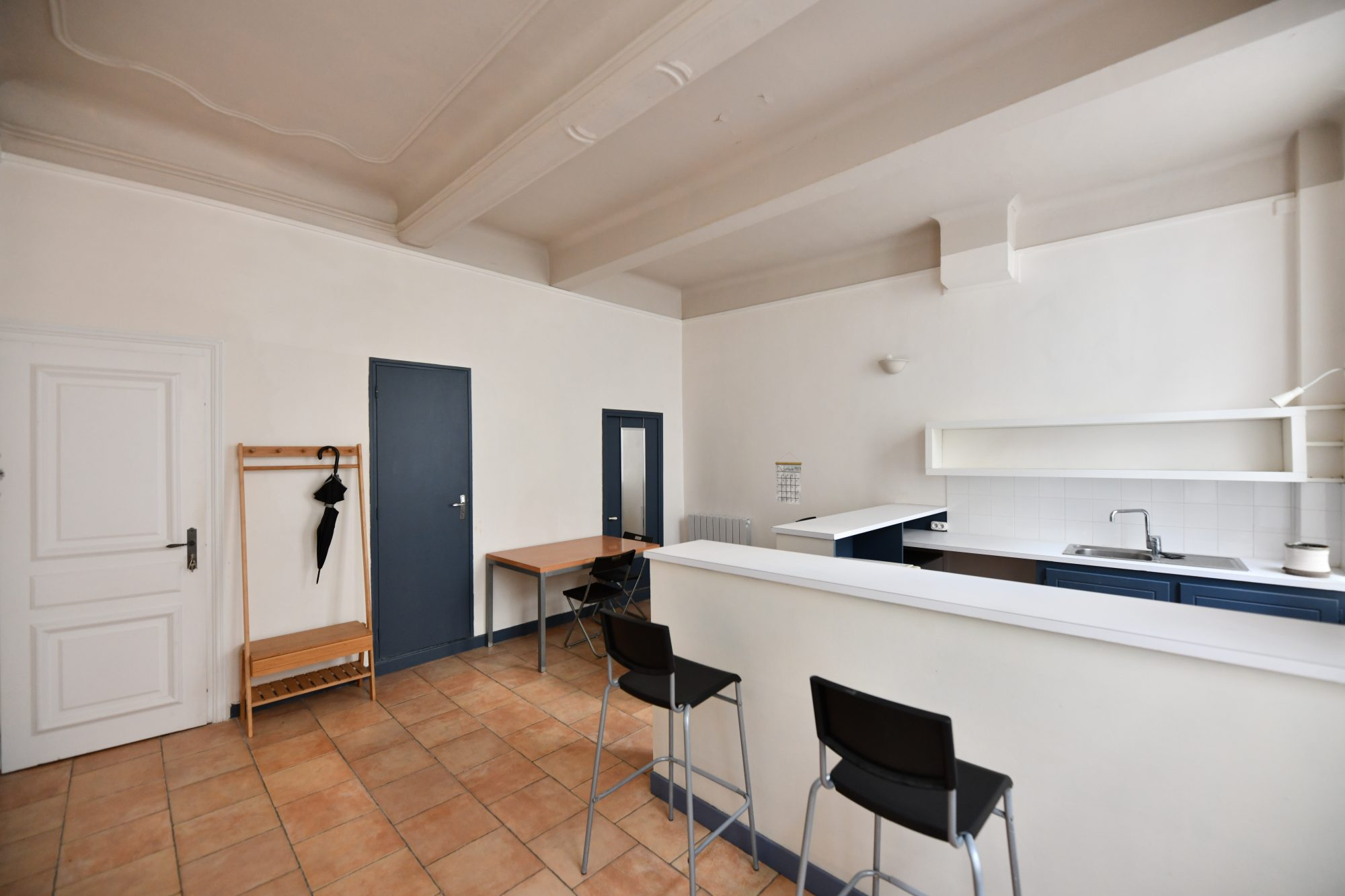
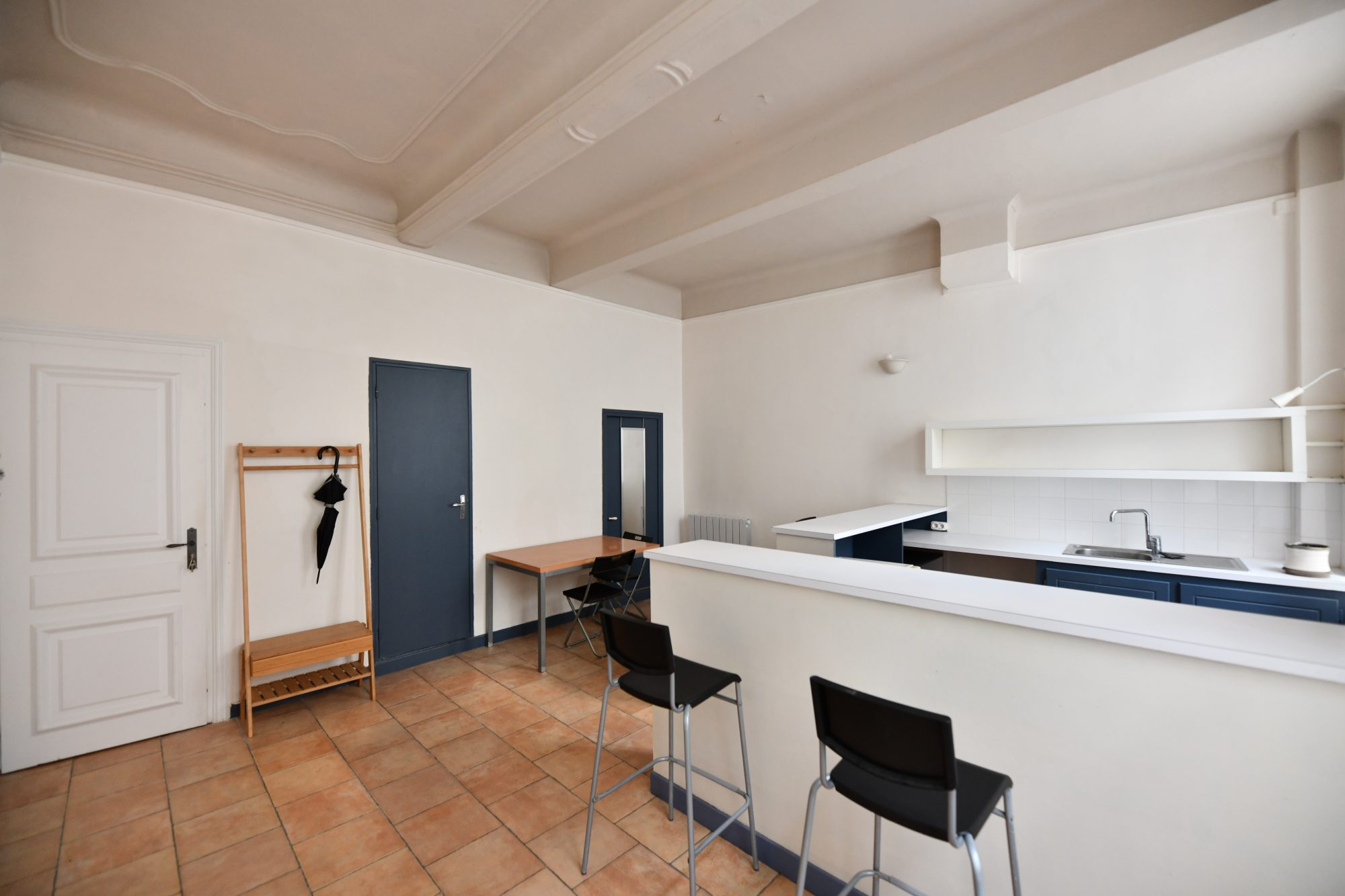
- calendar [775,452,802,505]
